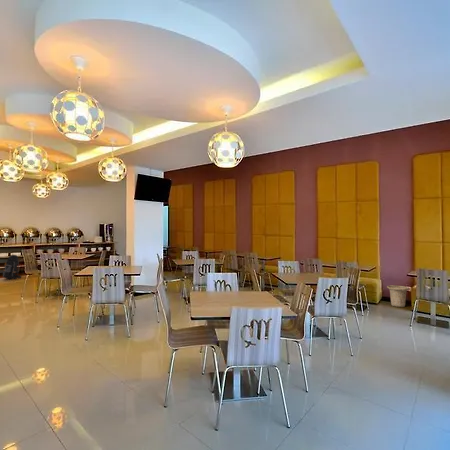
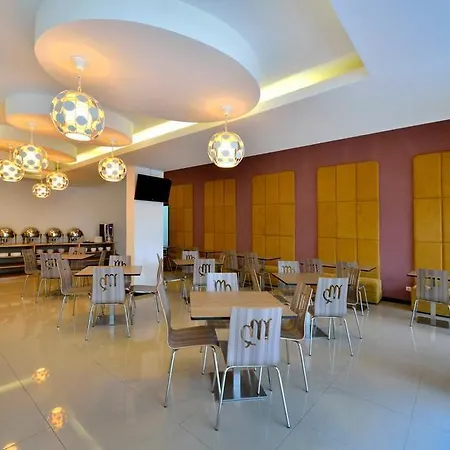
- basket [386,284,410,308]
- backpack [2,254,23,280]
